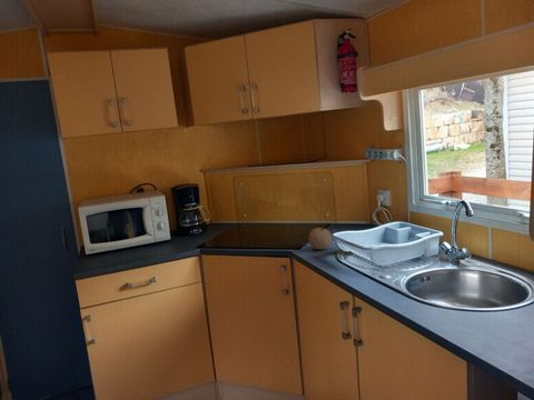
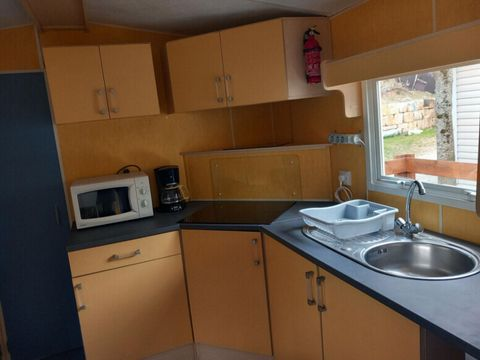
- fruit [307,227,333,250]
